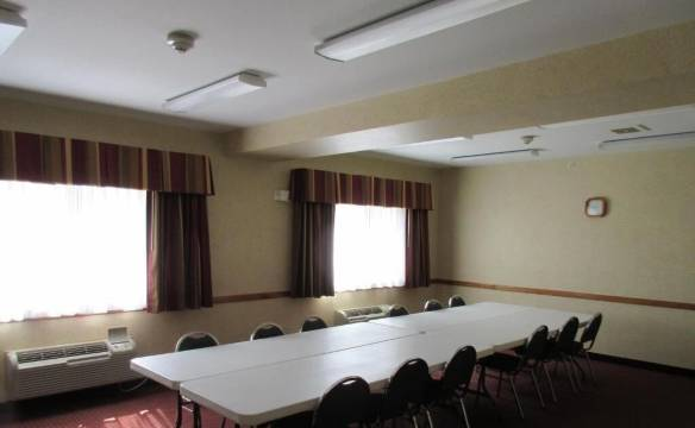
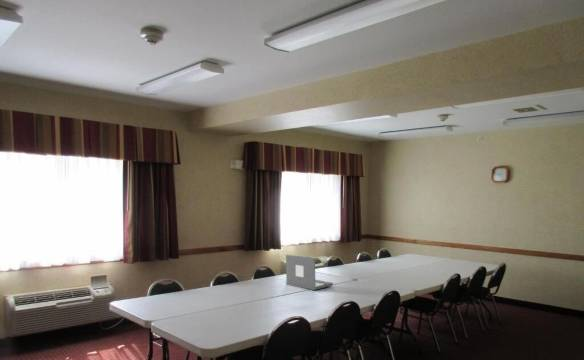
+ laptop [285,254,334,291]
